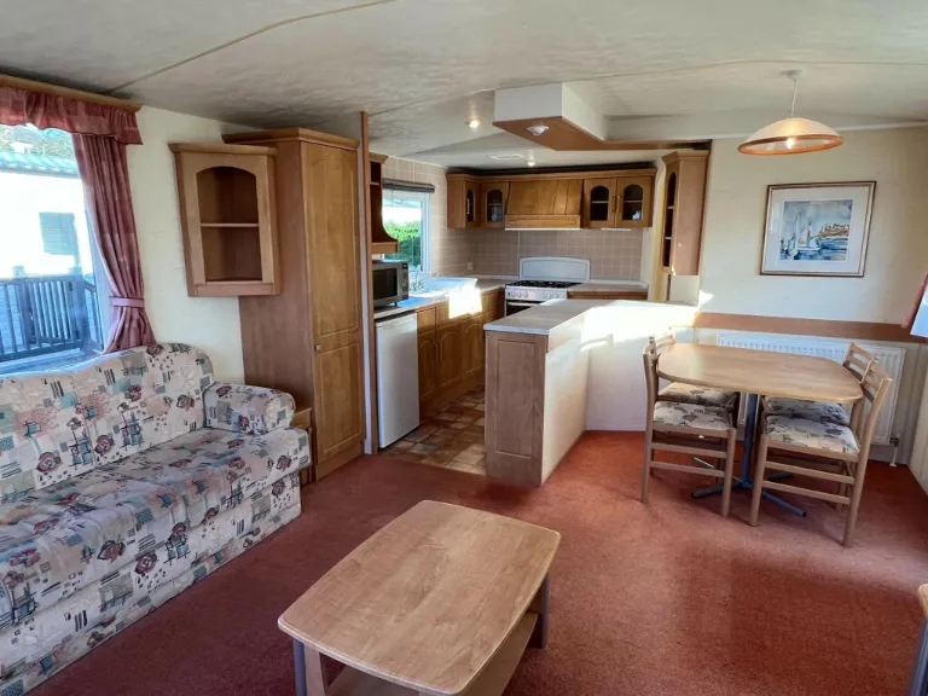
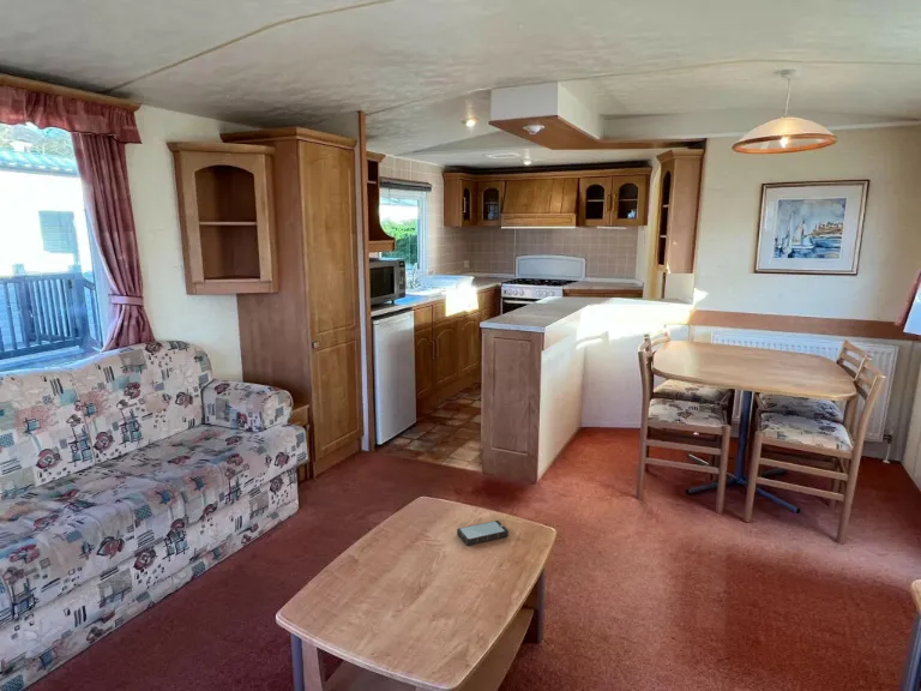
+ smartphone [456,519,510,547]
